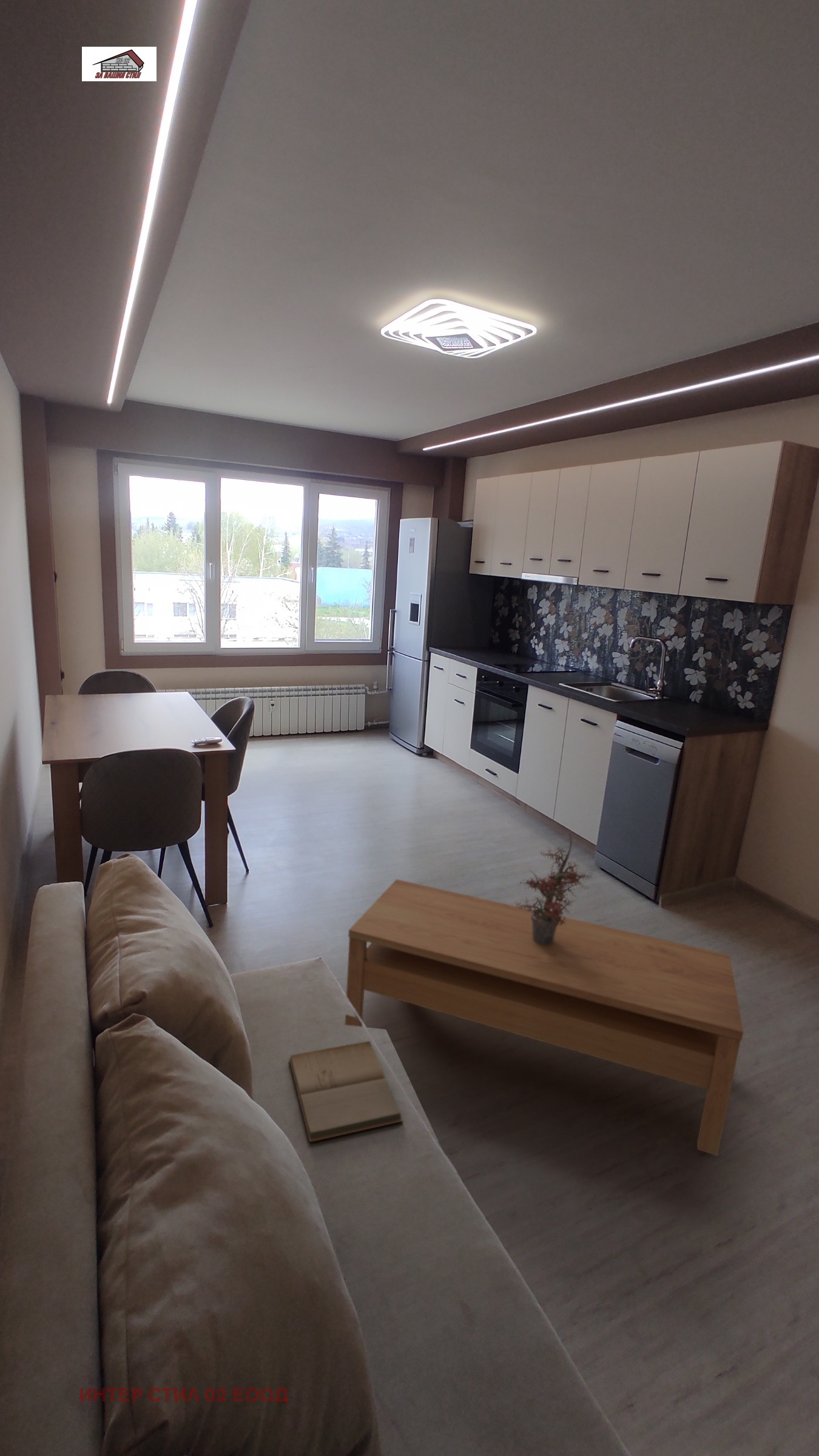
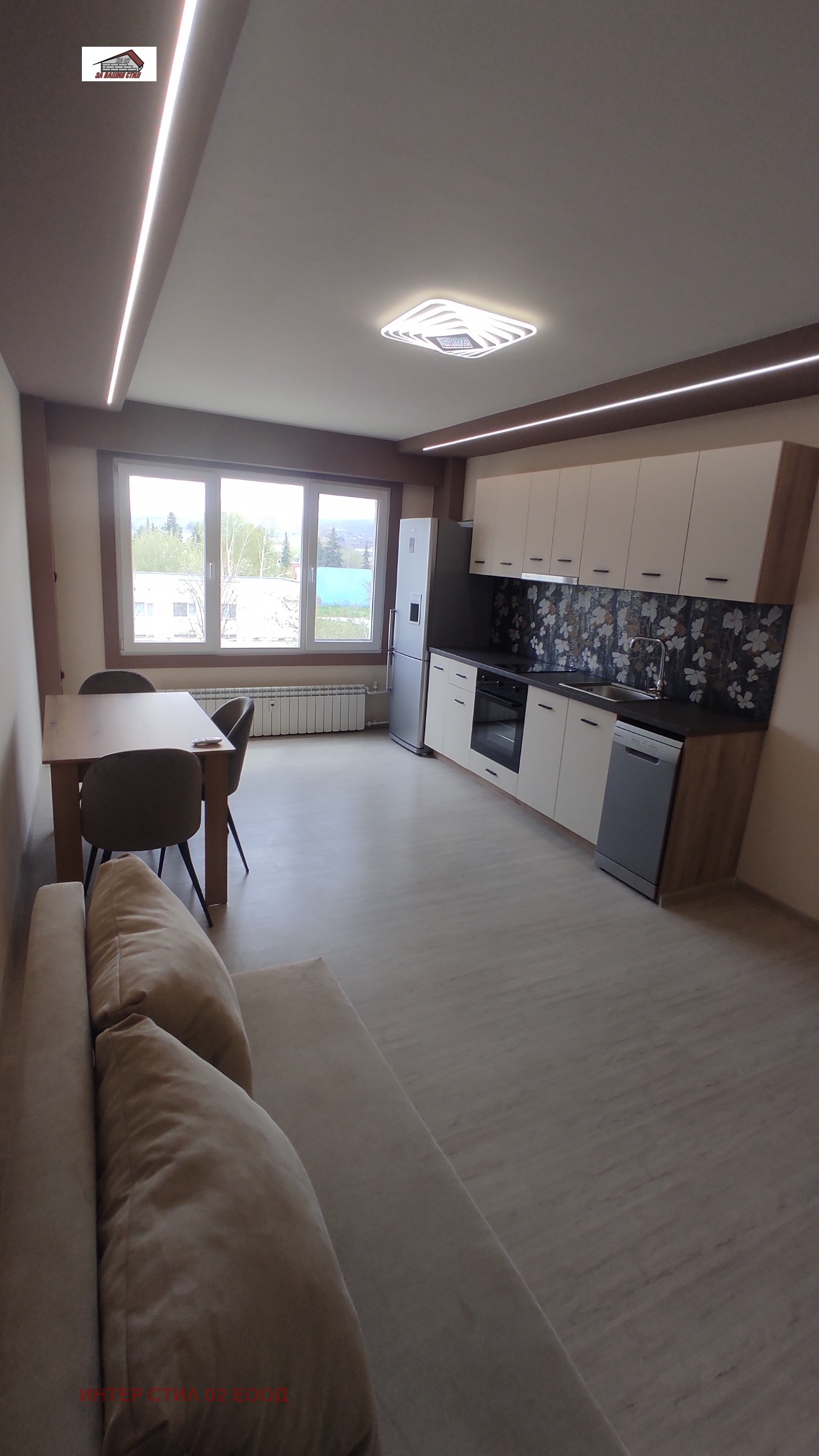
- coffee table [344,878,744,1156]
- potted plant [514,832,594,945]
- book [288,1040,403,1142]
